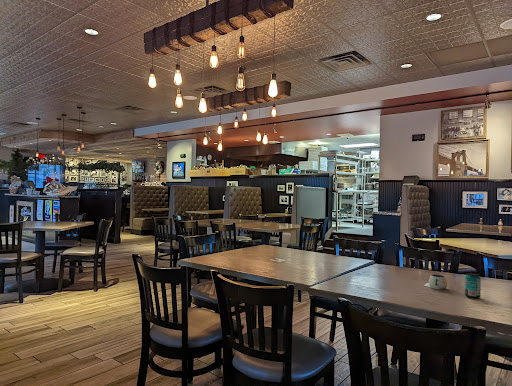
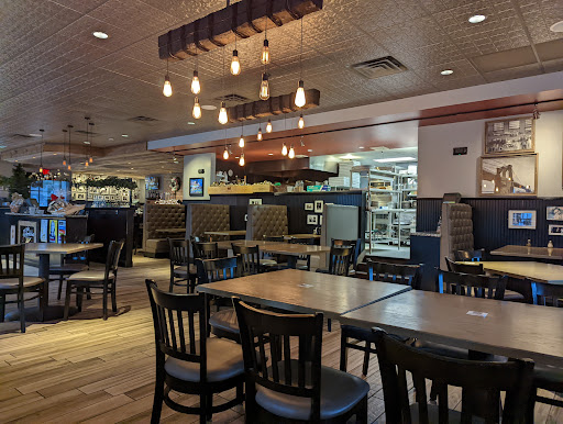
- mug [428,273,448,291]
- beverage can [464,272,482,300]
